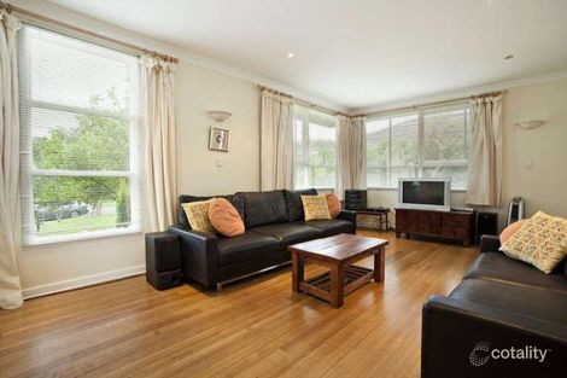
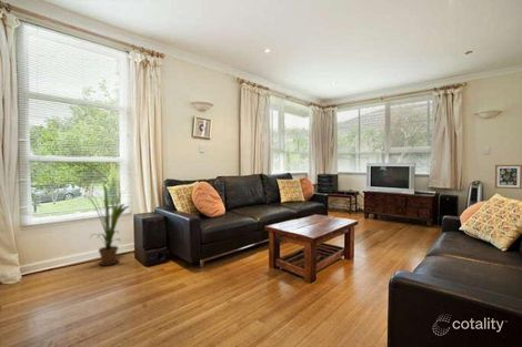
+ wall art [494,164,522,190]
+ house plant [80,182,131,266]
